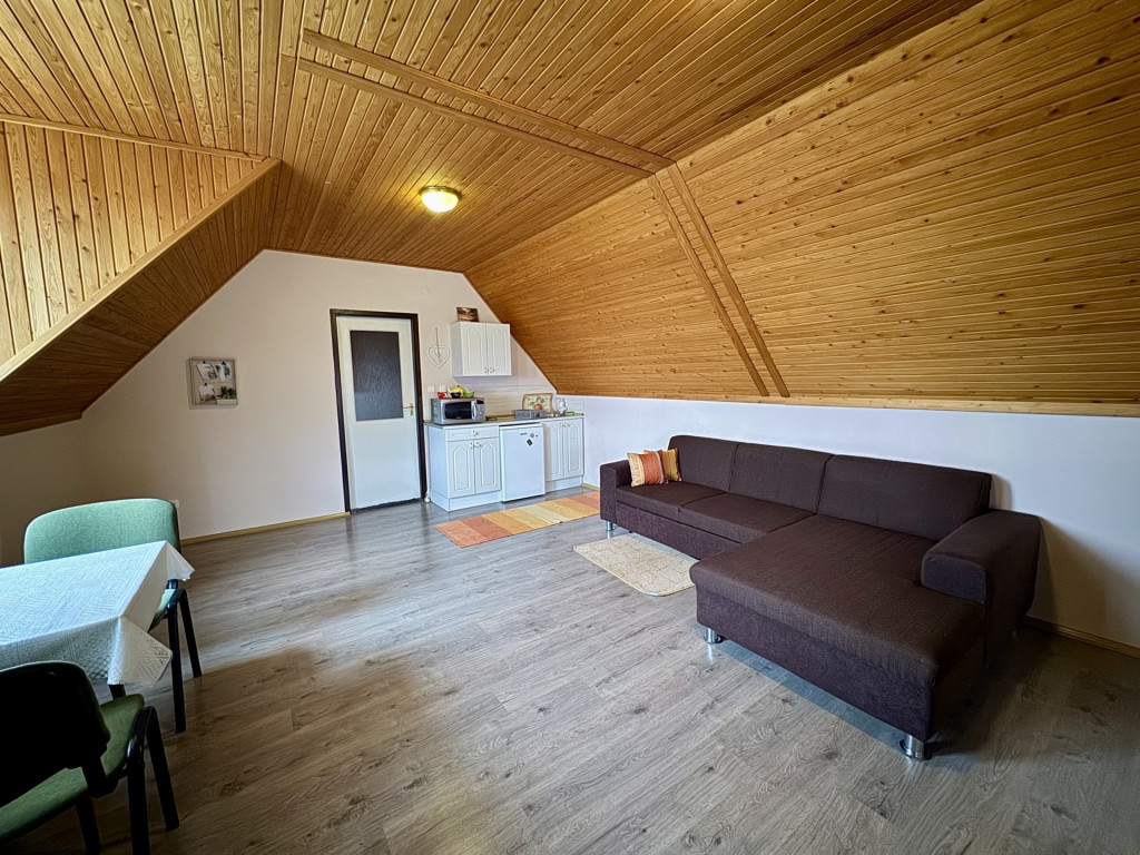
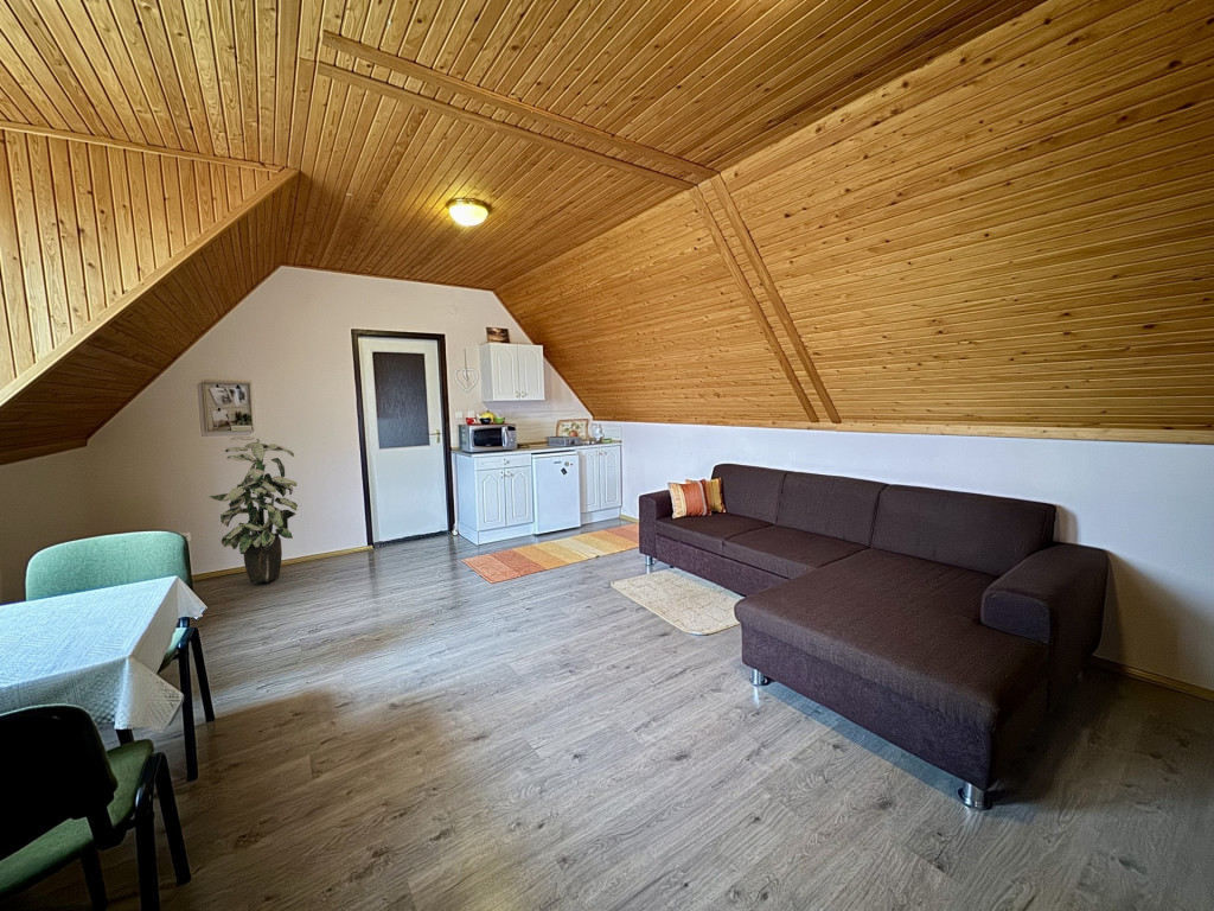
+ indoor plant [209,434,299,584]
